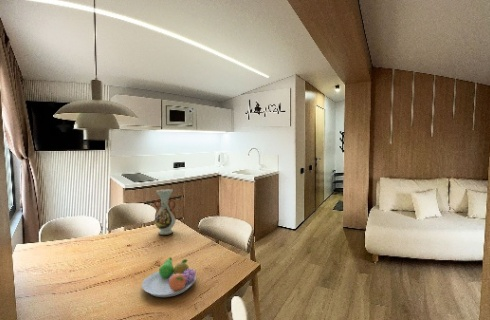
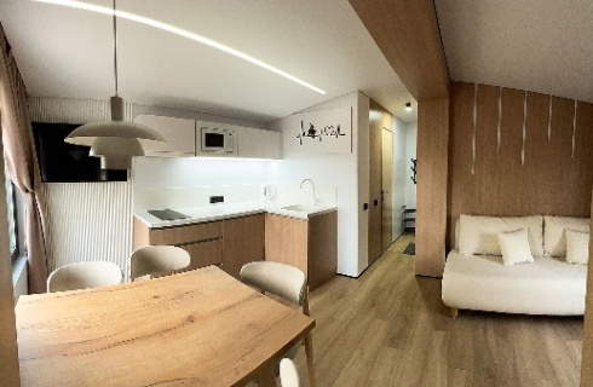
- fruit bowl [141,256,197,298]
- vase [154,188,177,236]
